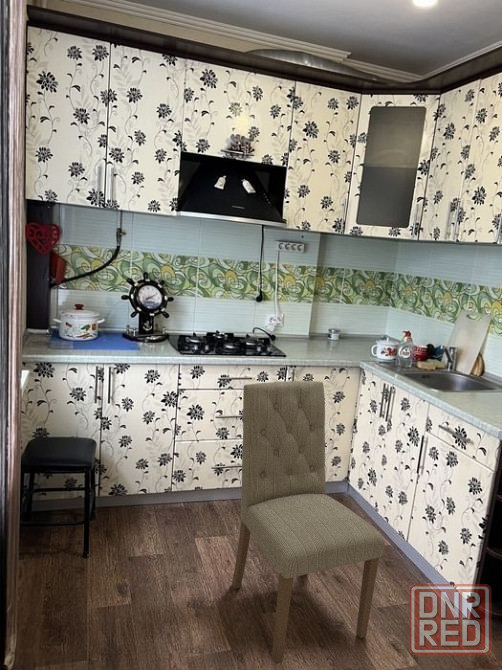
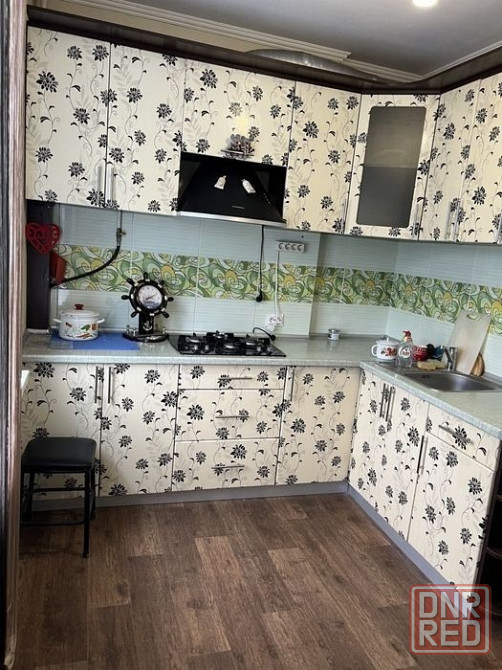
- dining chair [231,380,386,665]
